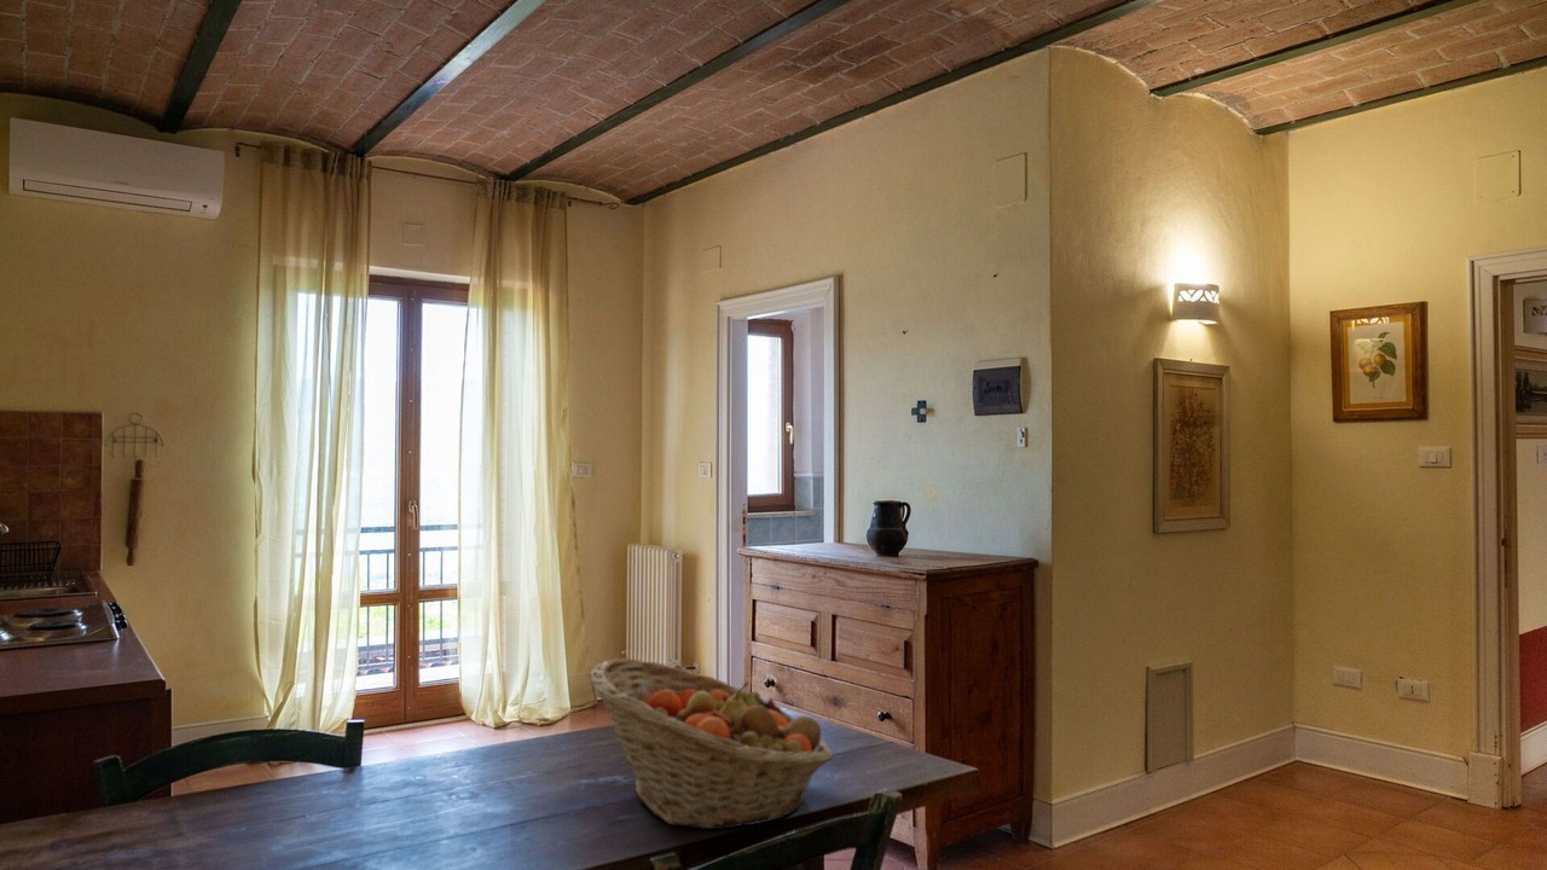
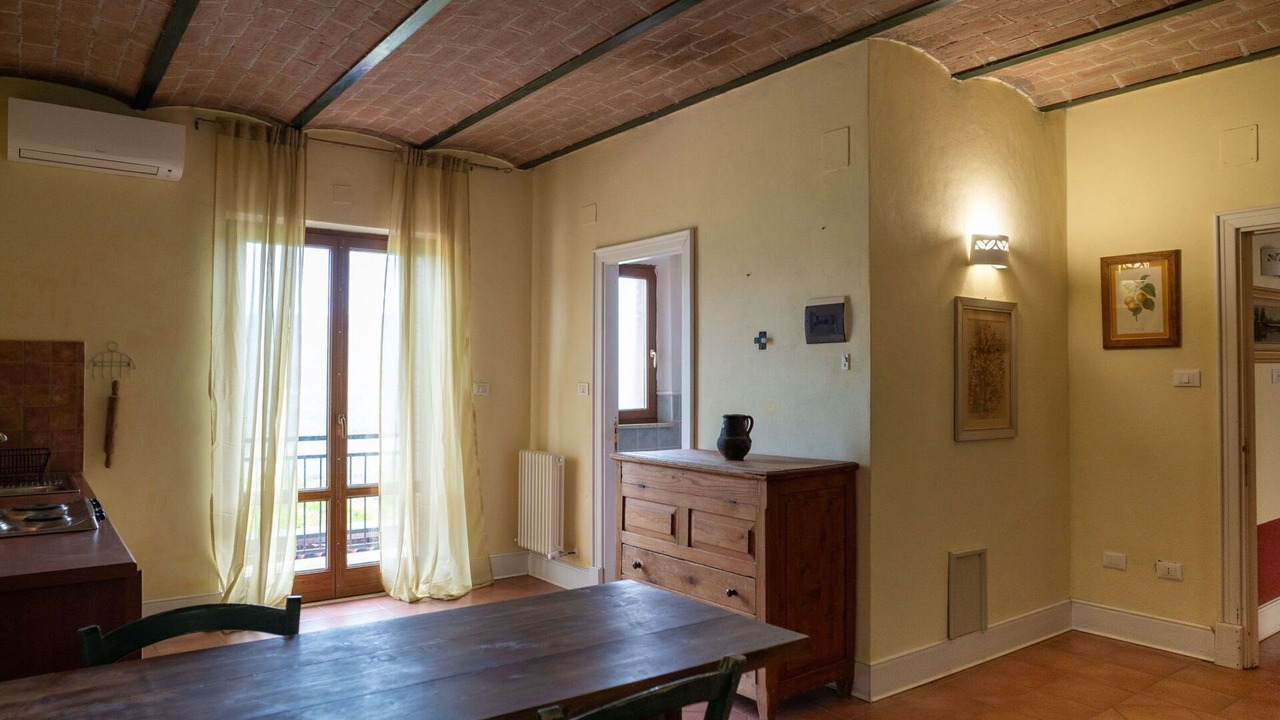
- fruit basket [587,657,834,830]
